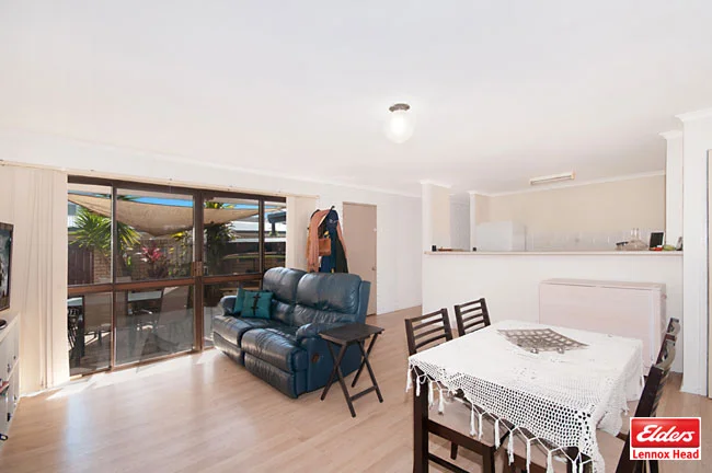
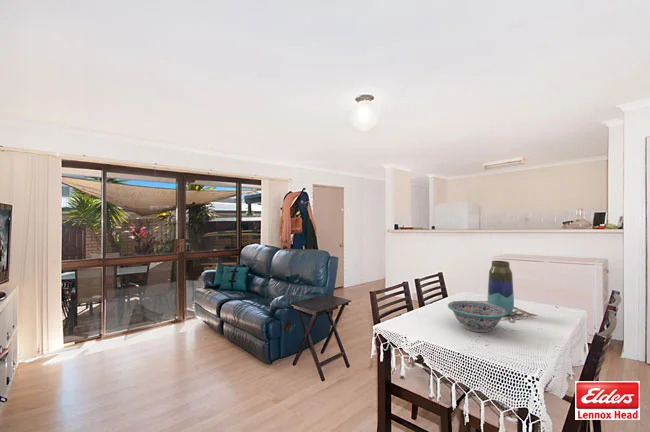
+ decorative bowl [447,300,508,333]
+ vase [487,260,515,316]
